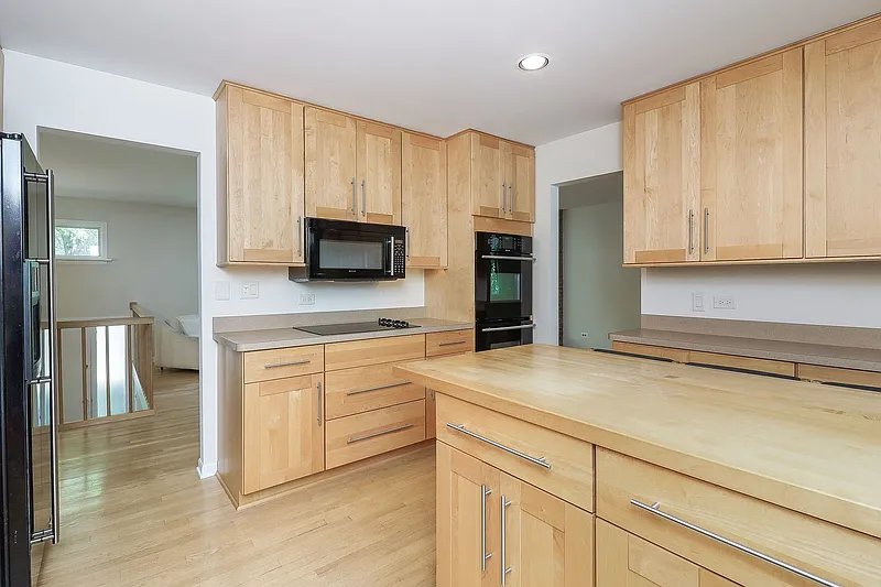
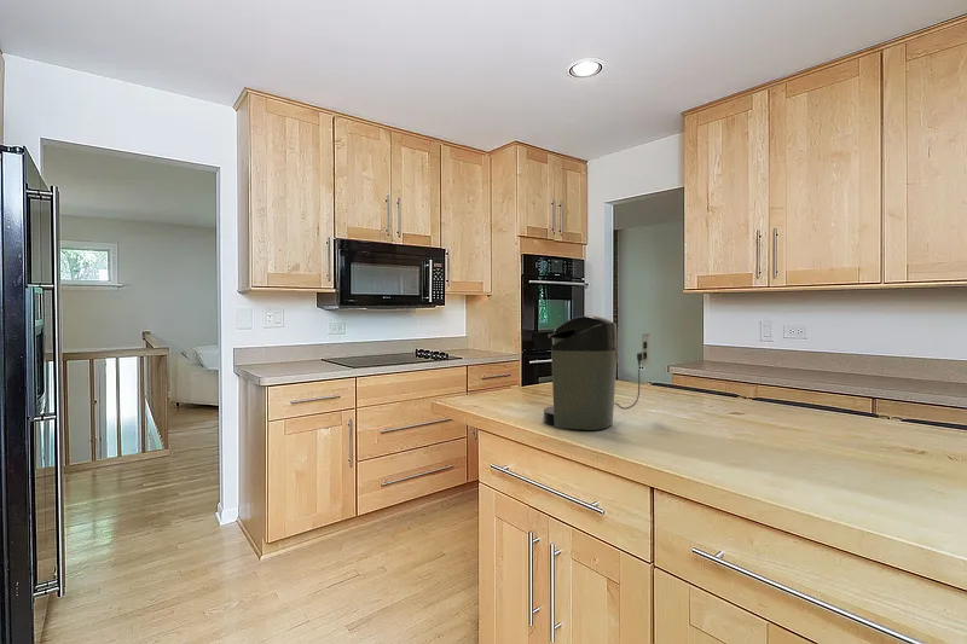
+ coffee maker [543,314,650,431]
